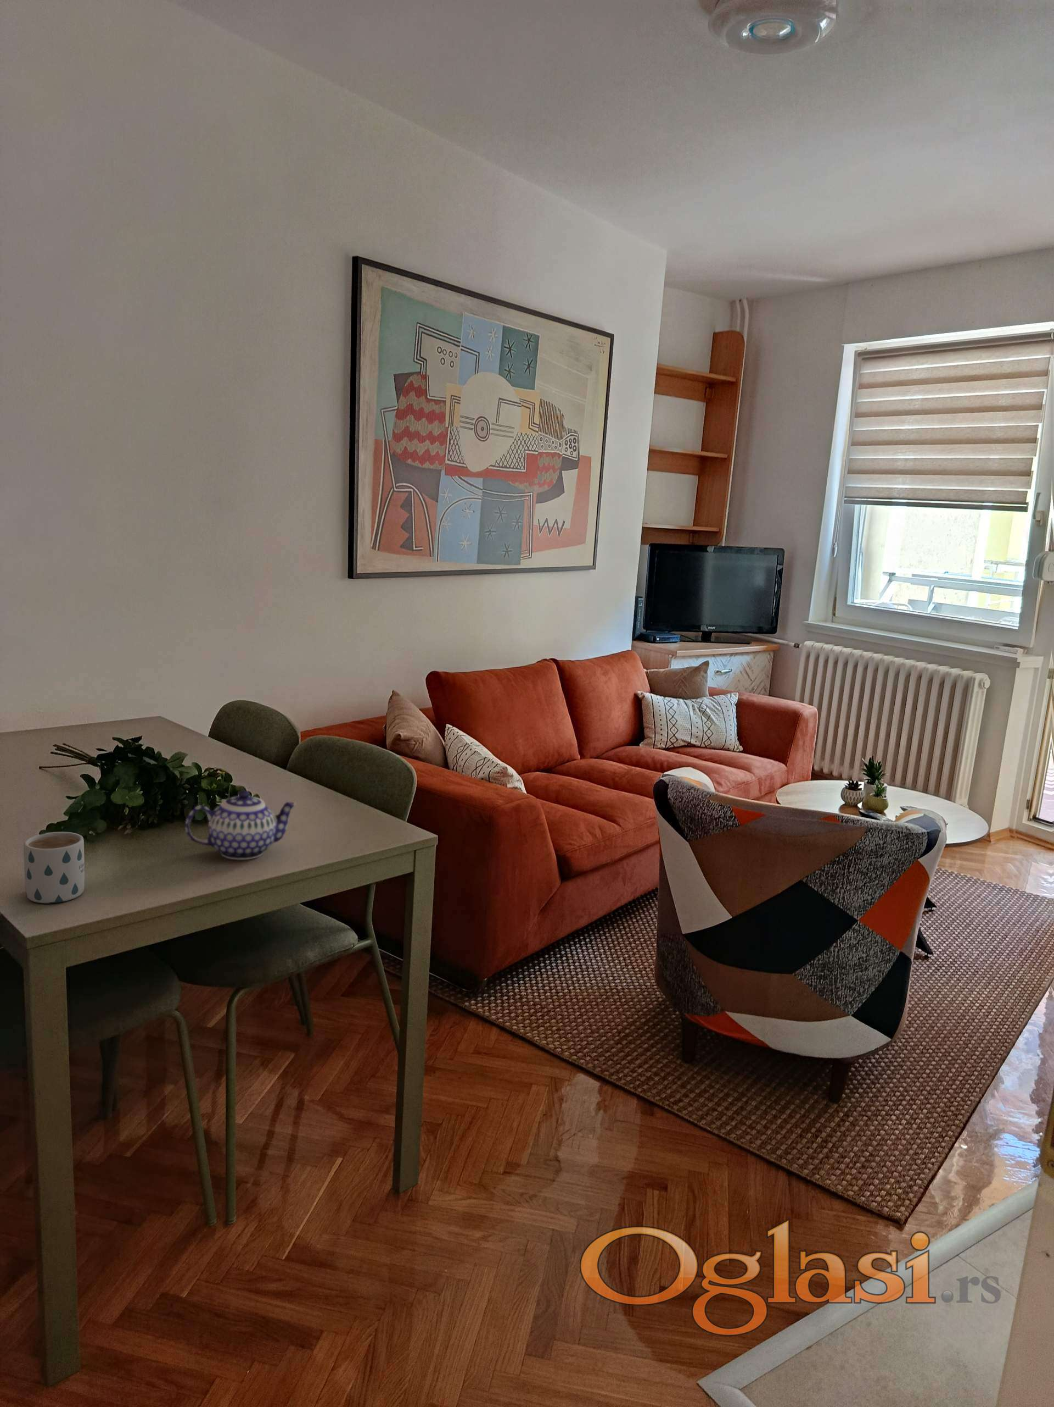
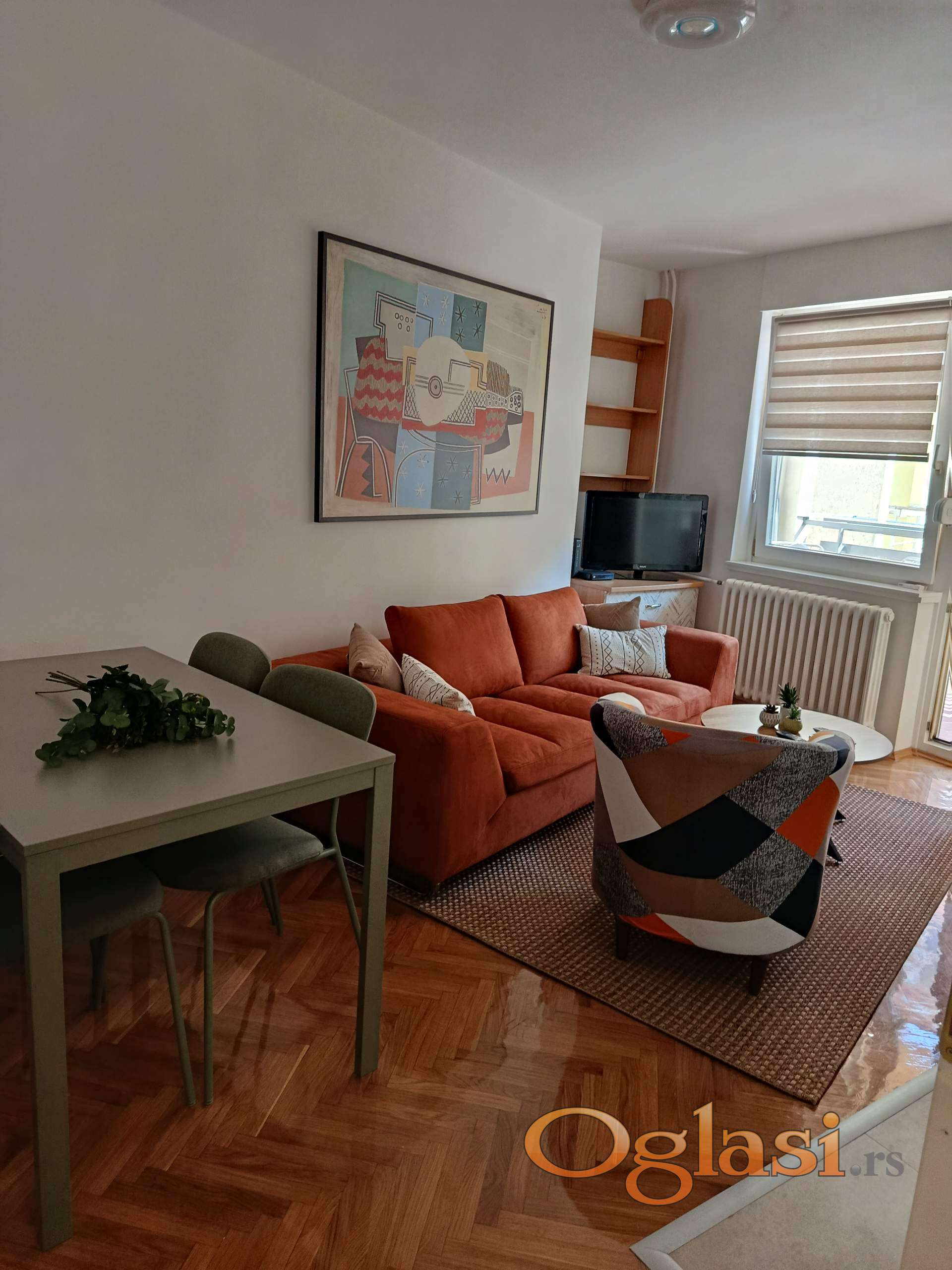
- mug [23,832,85,904]
- teapot [185,790,297,860]
